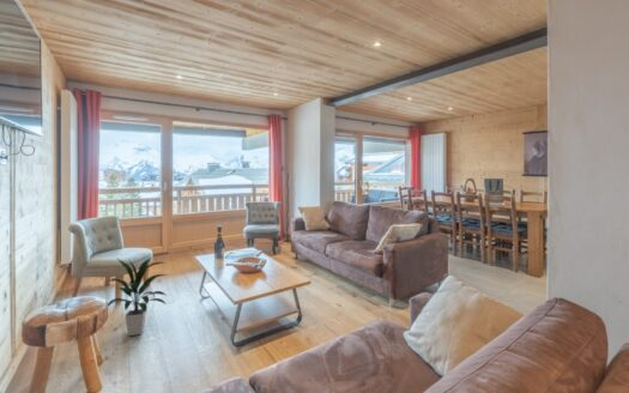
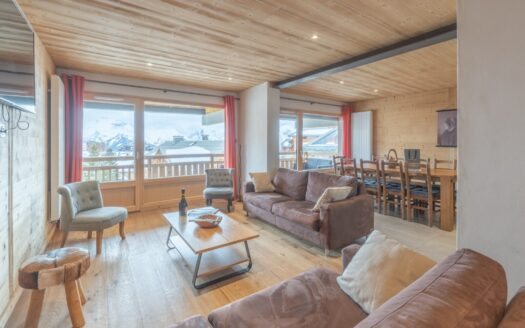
- indoor plant [107,256,168,337]
